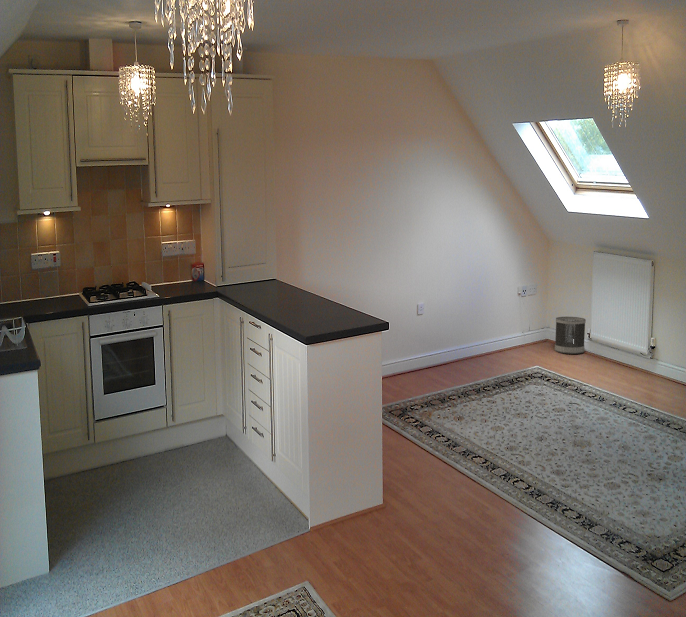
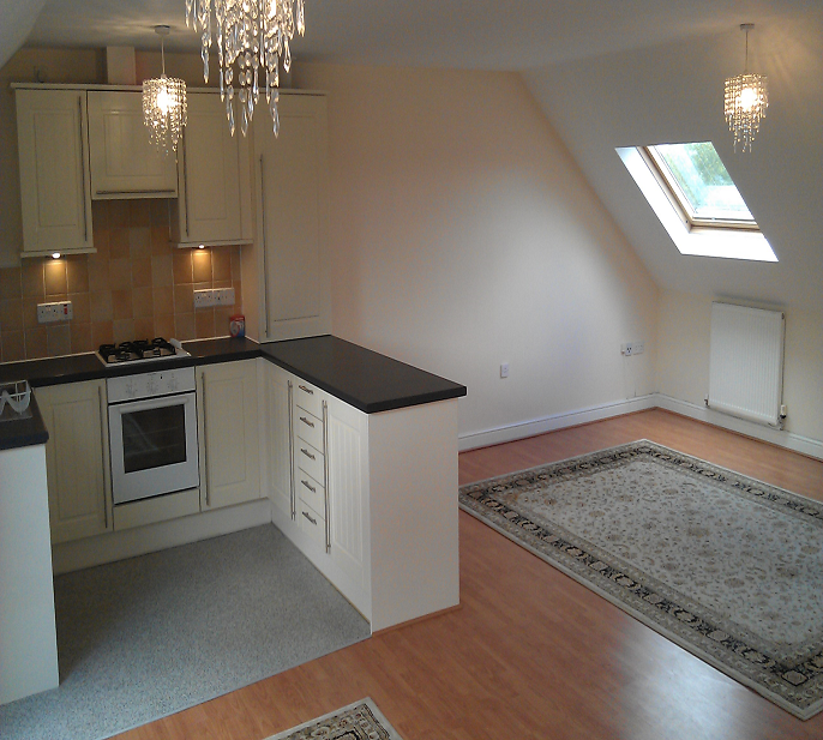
- wastebasket [554,316,587,355]
